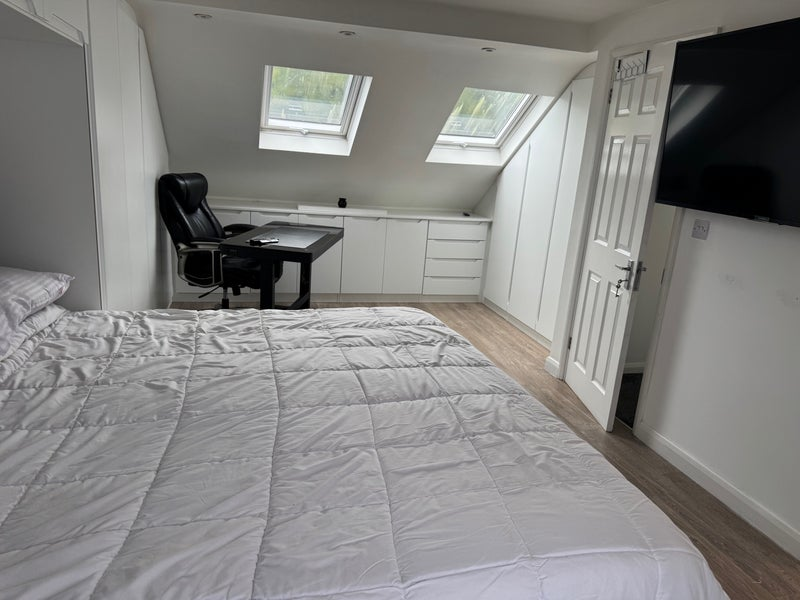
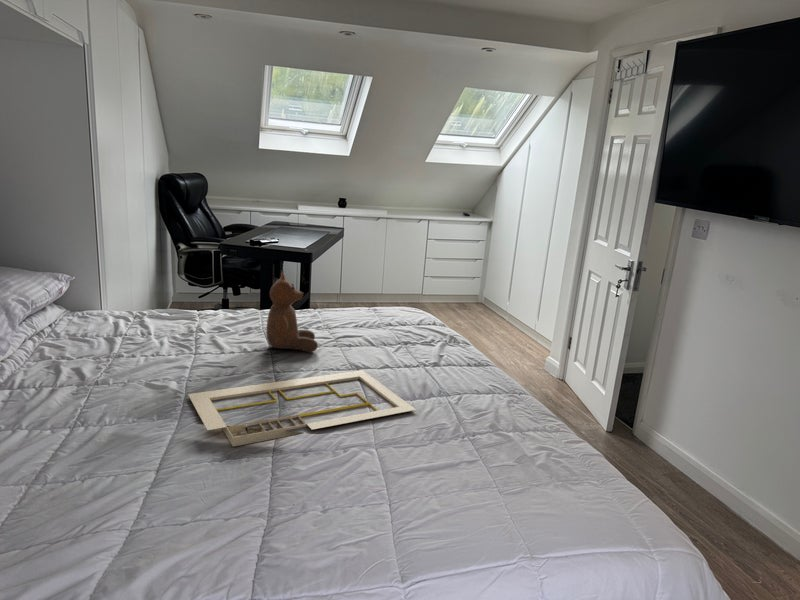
+ teddy bear [266,269,319,352]
+ serving tray [187,369,417,448]
